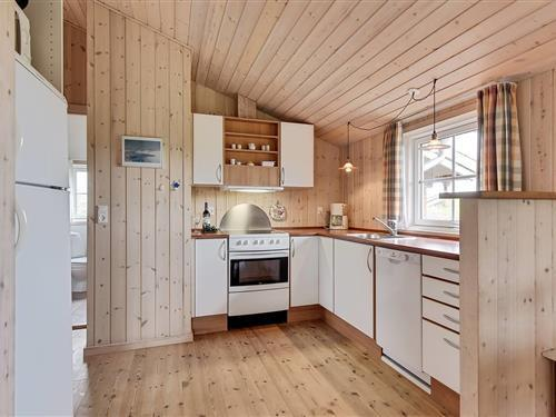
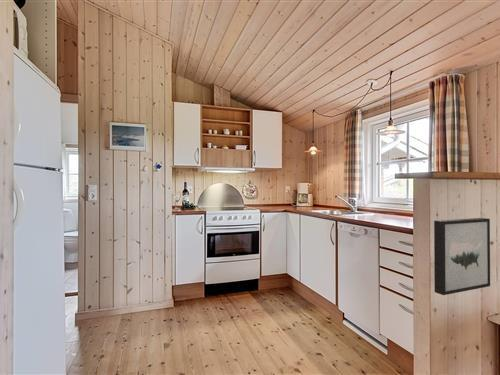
+ wall art [433,217,491,296]
